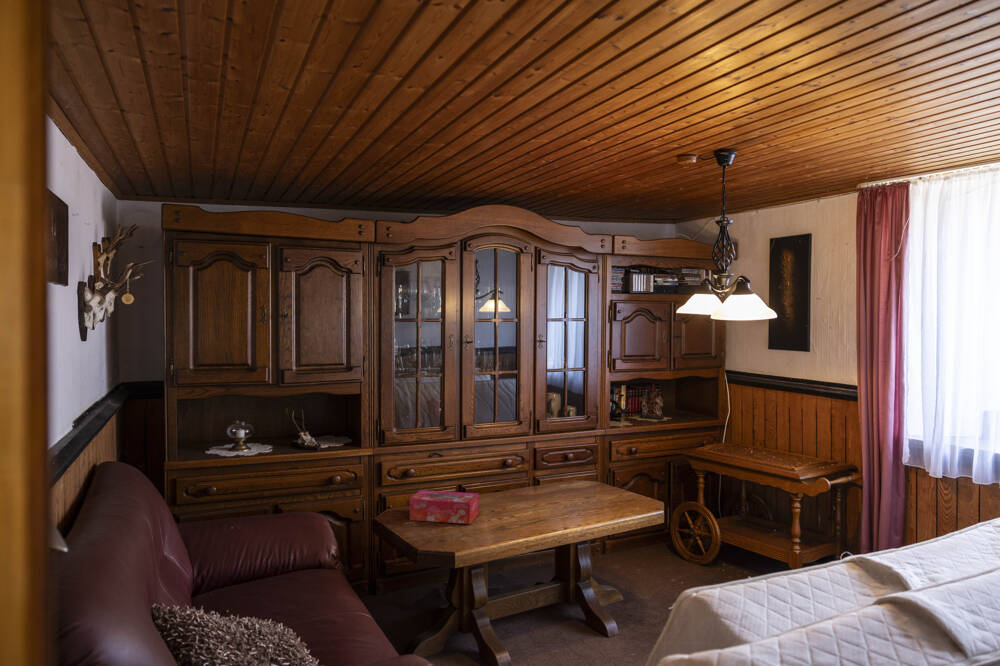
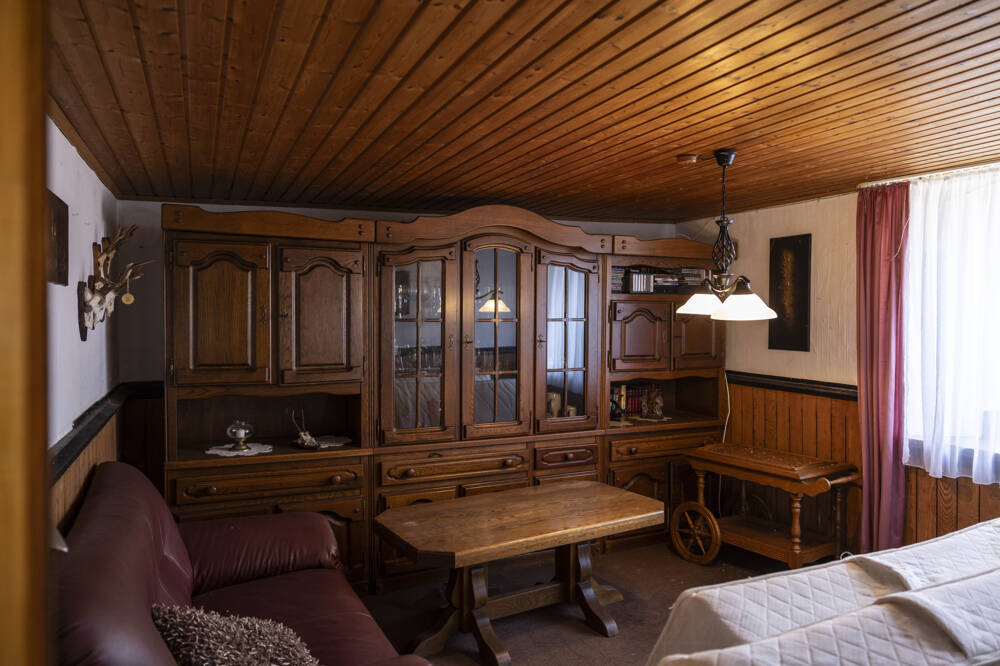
- tissue box [409,489,479,525]
